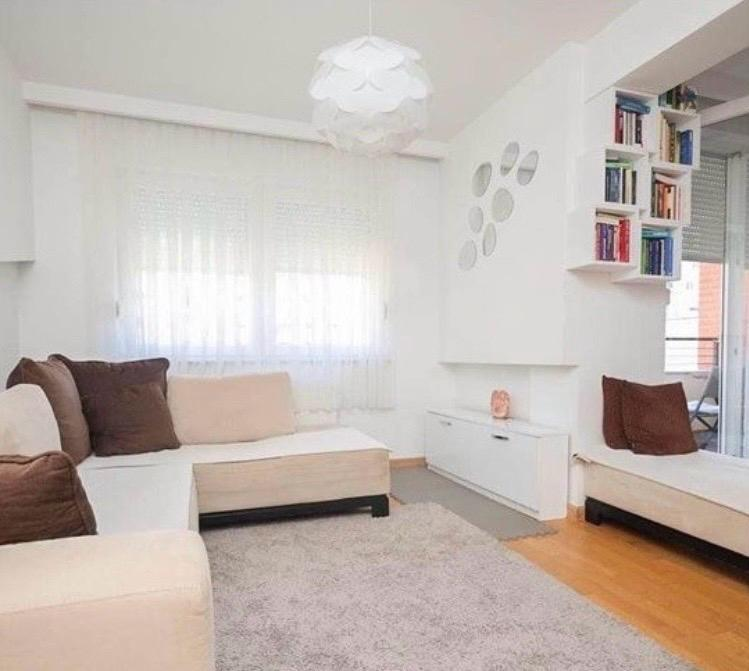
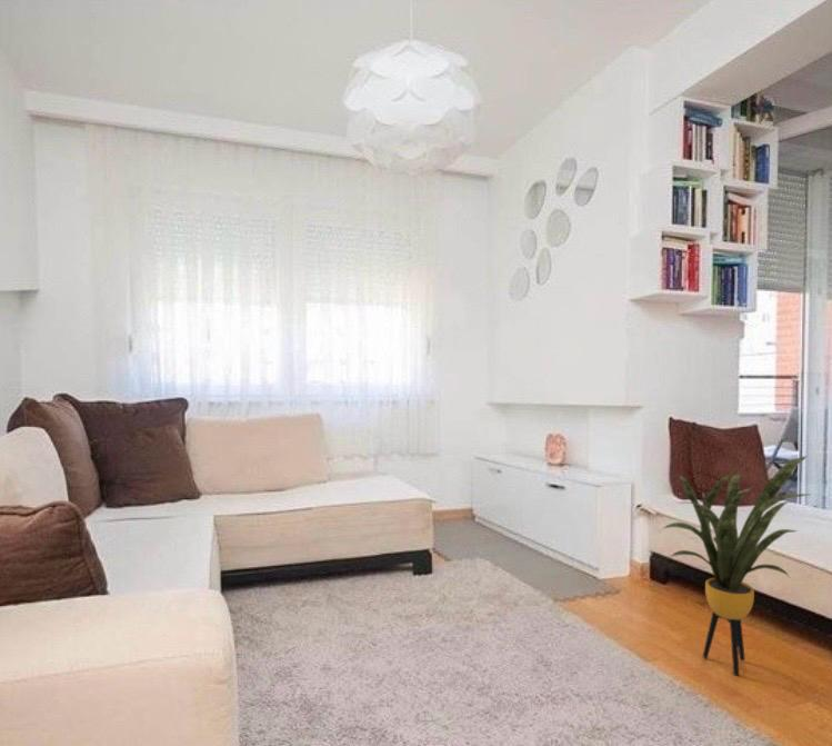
+ house plant [659,455,810,677]
